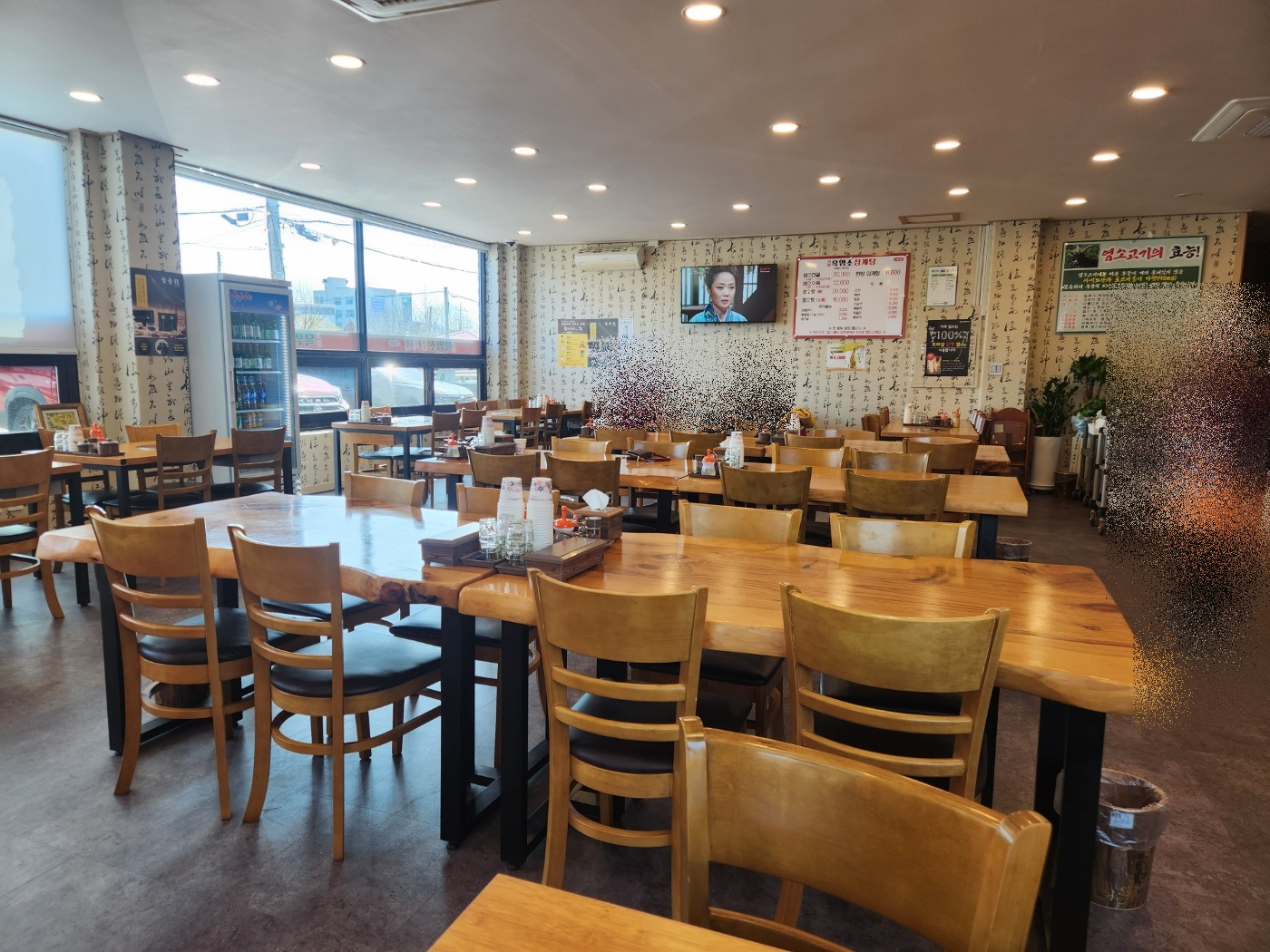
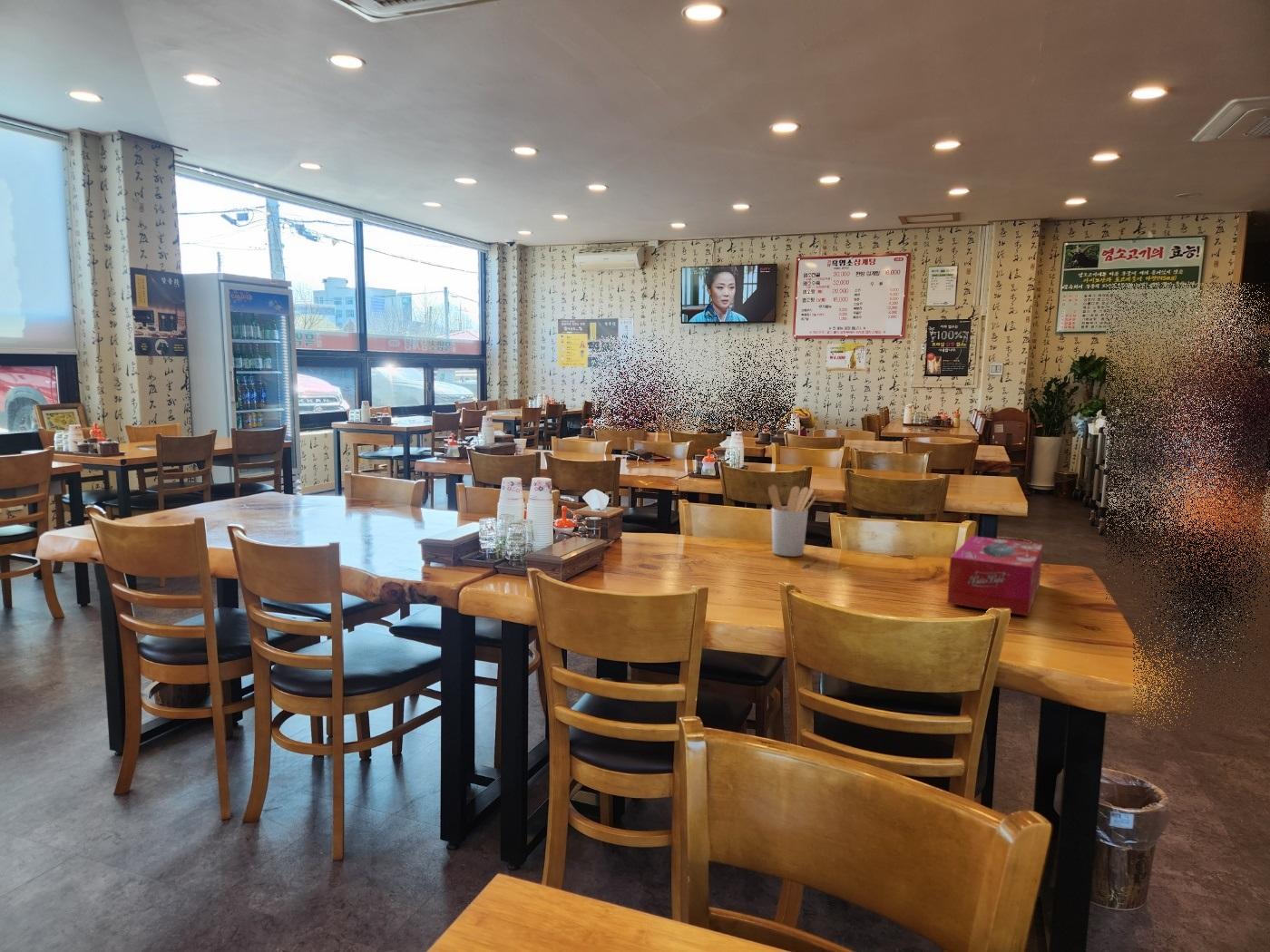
+ utensil holder [767,484,817,558]
+ tissue box [946,535,1044,617]
